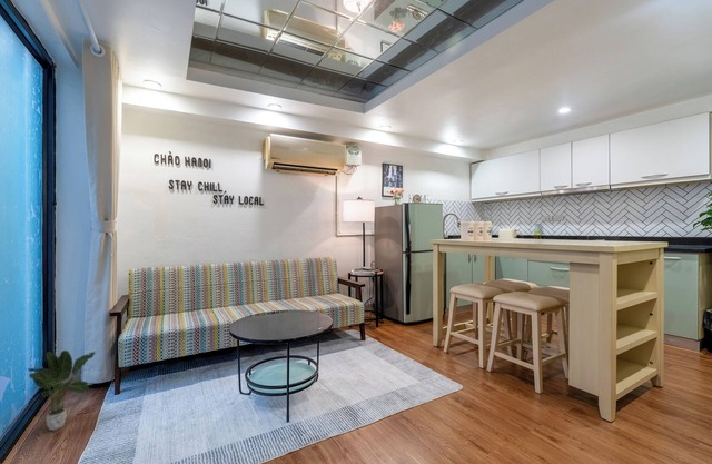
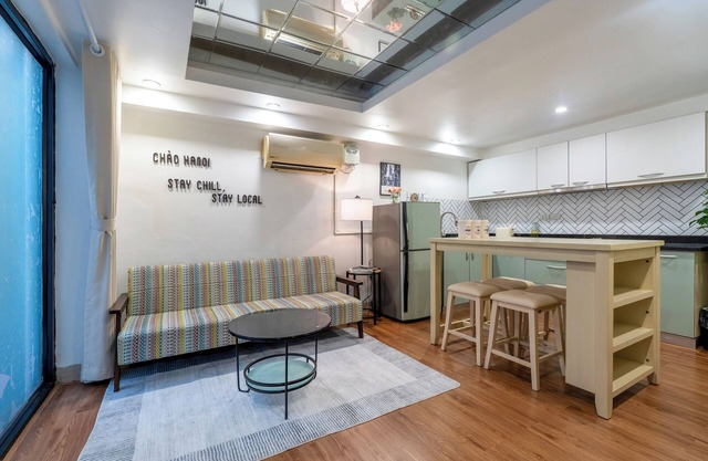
- potted plant [27,349,96,432]
